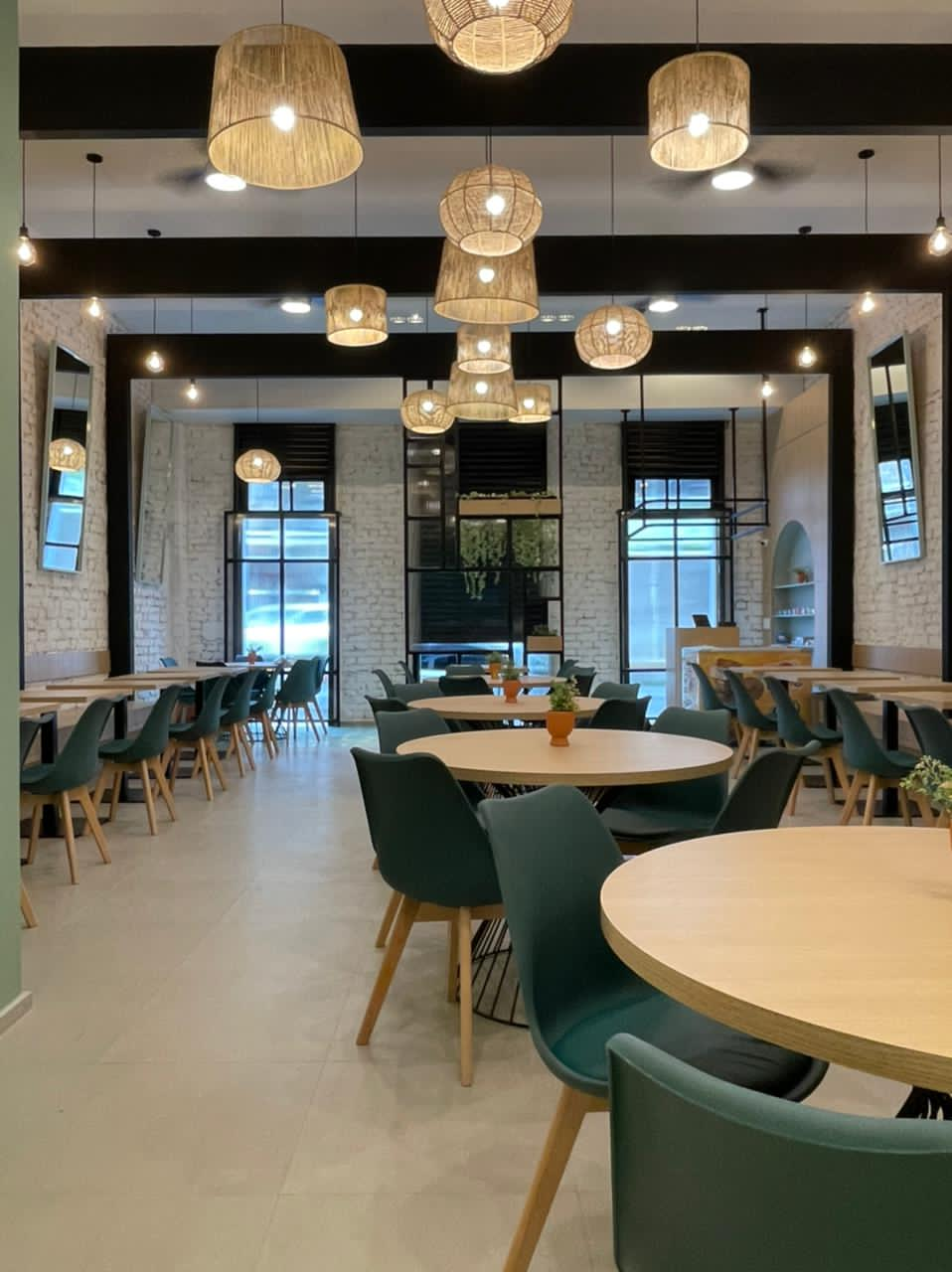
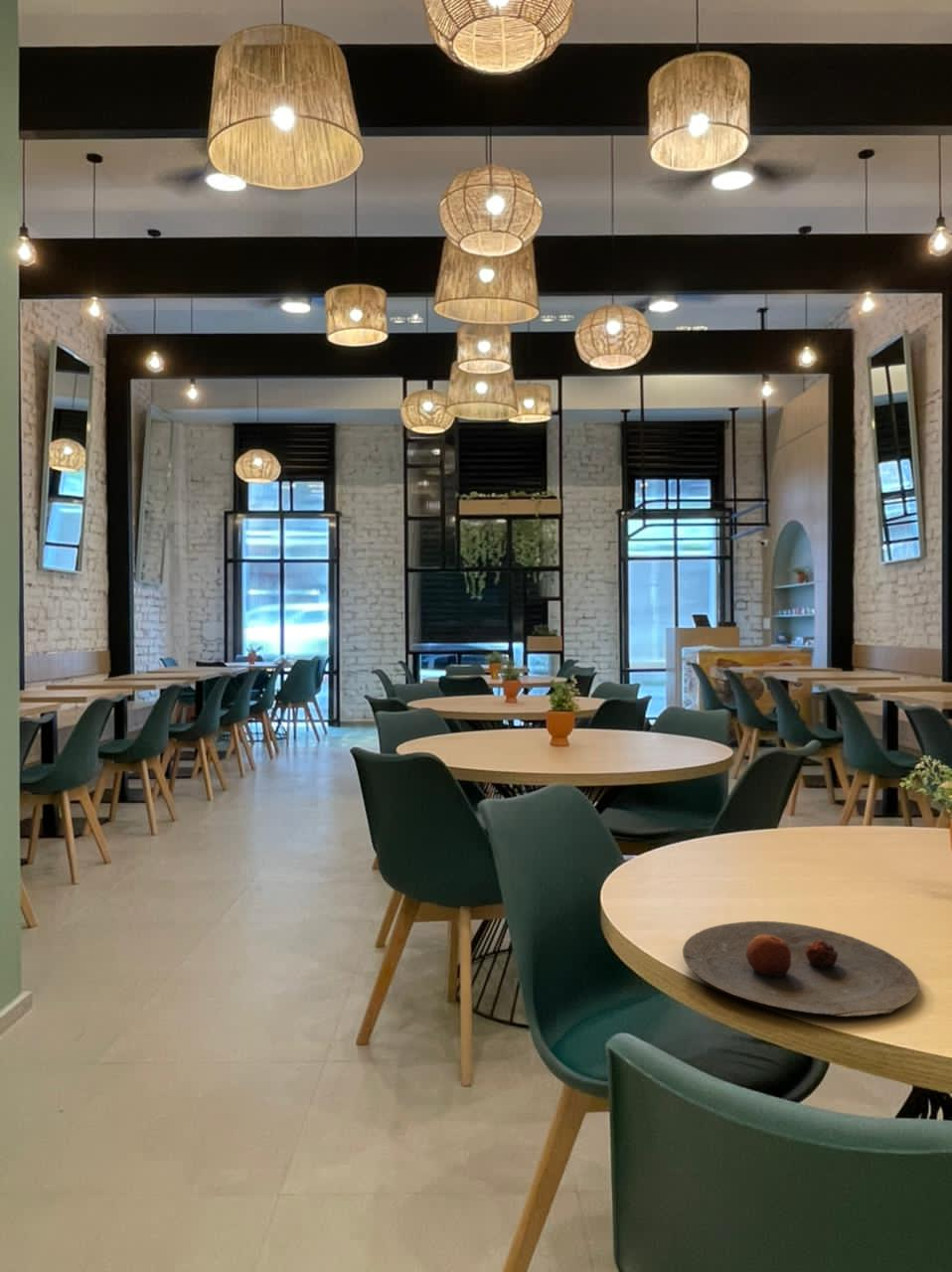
+ plate [682,920,920,1018]
